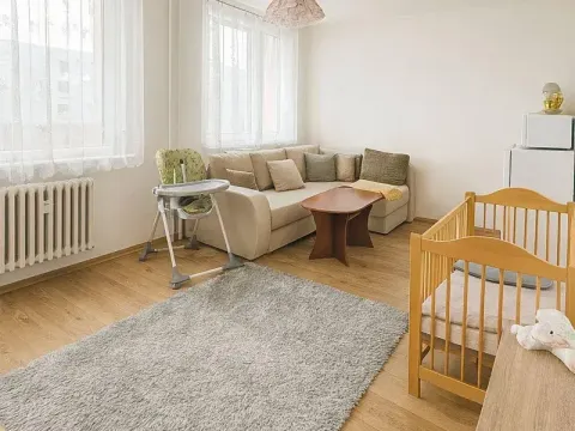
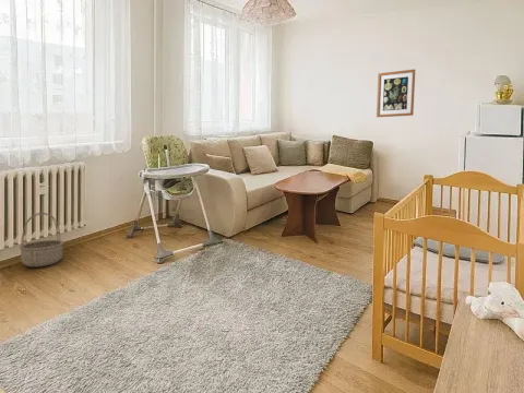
+ basket [19,212,64,269]
+ wall art [376,69,416,118]
